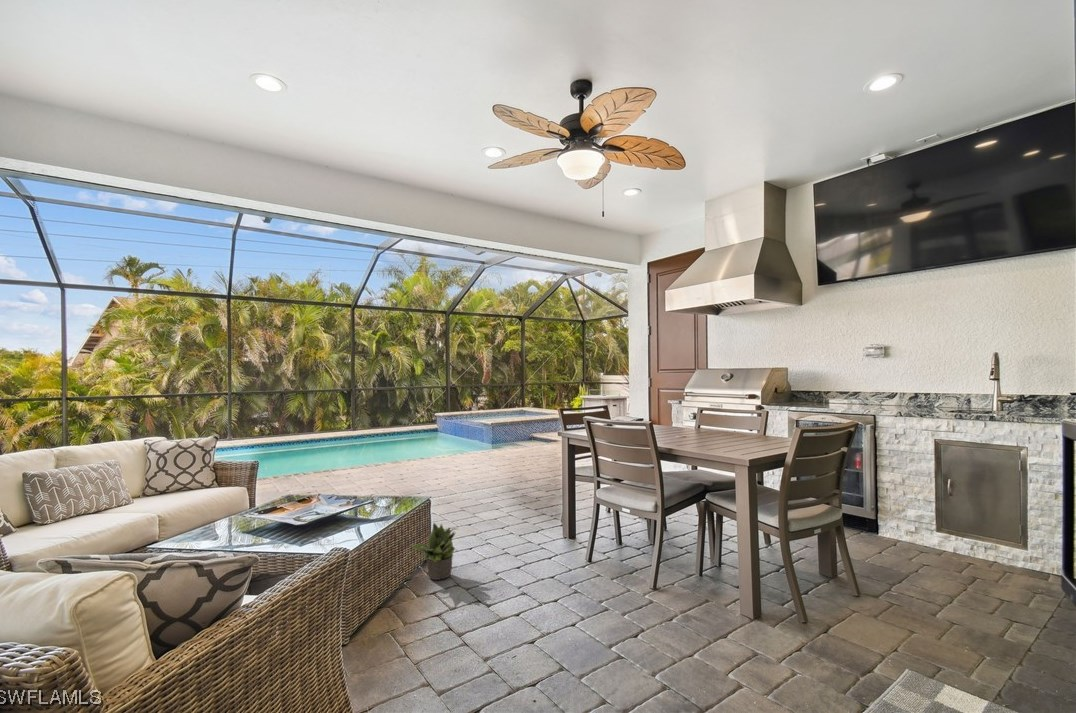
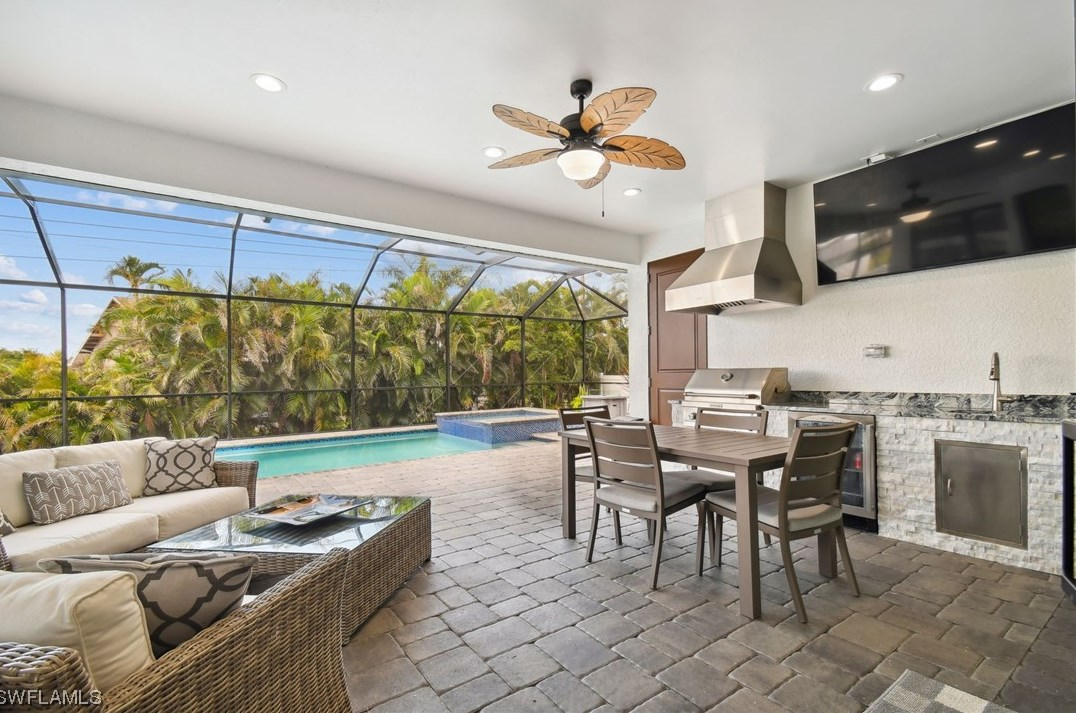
- potted plant [411,522,458,581]
